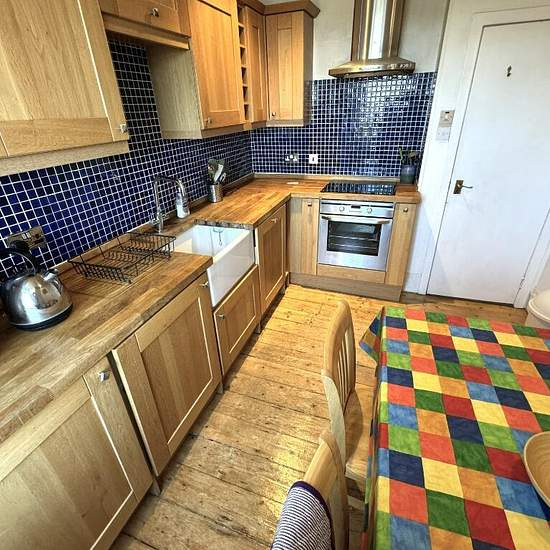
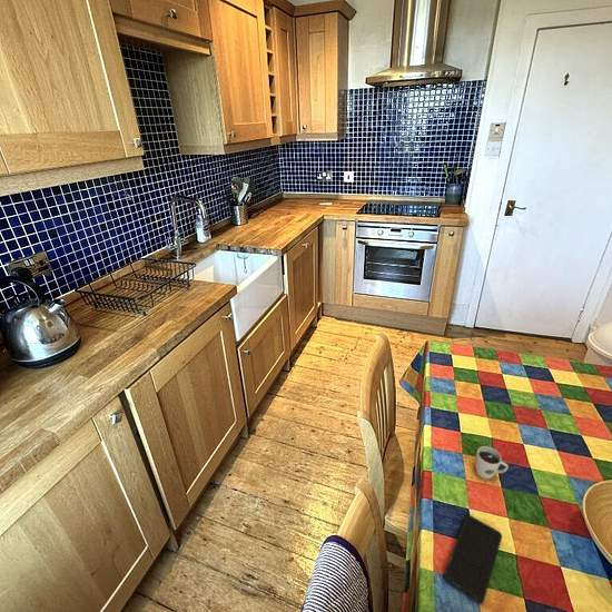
+ cup [475,445,510,480]
+ smartphone [443,514,503,604]
